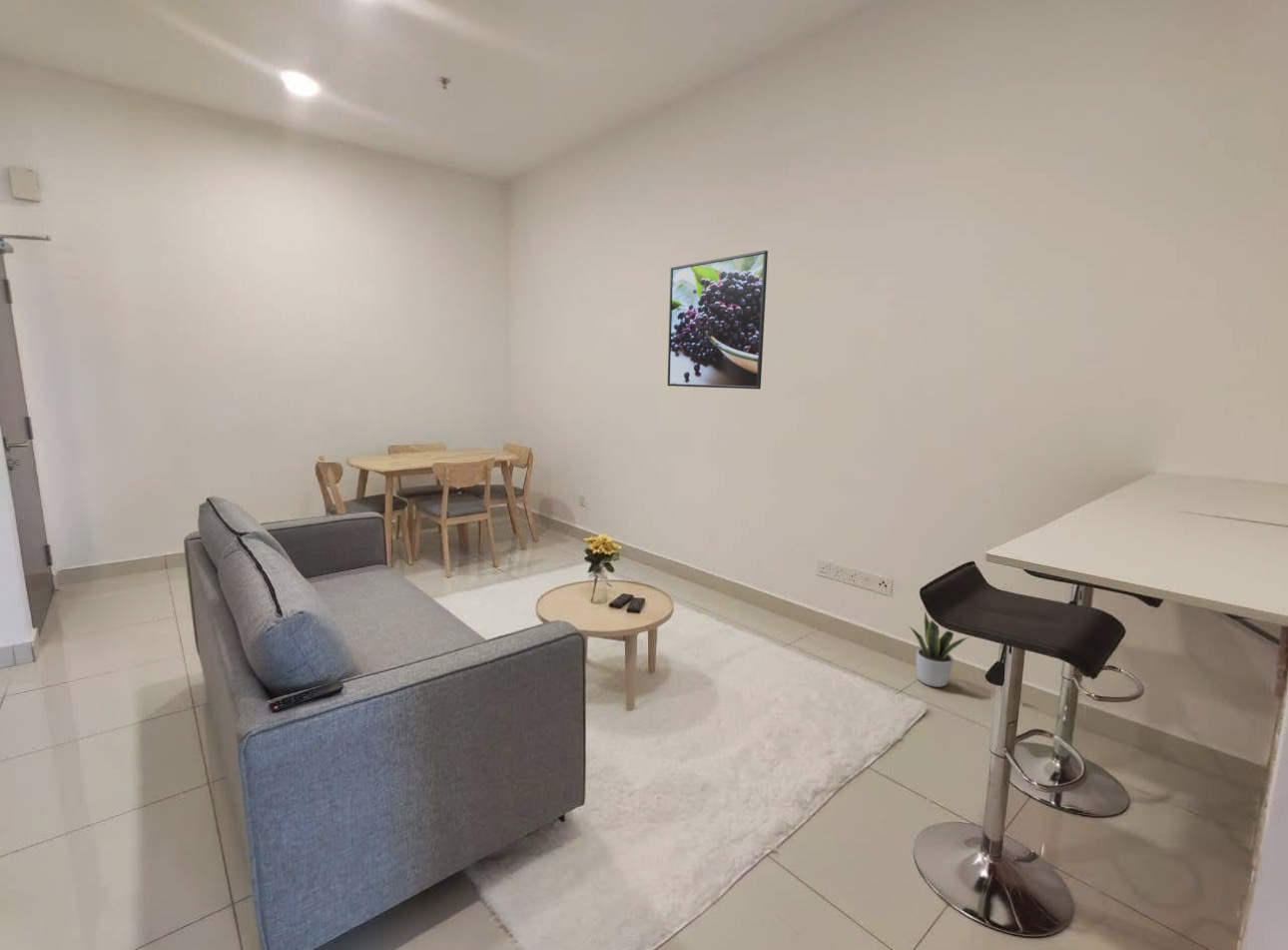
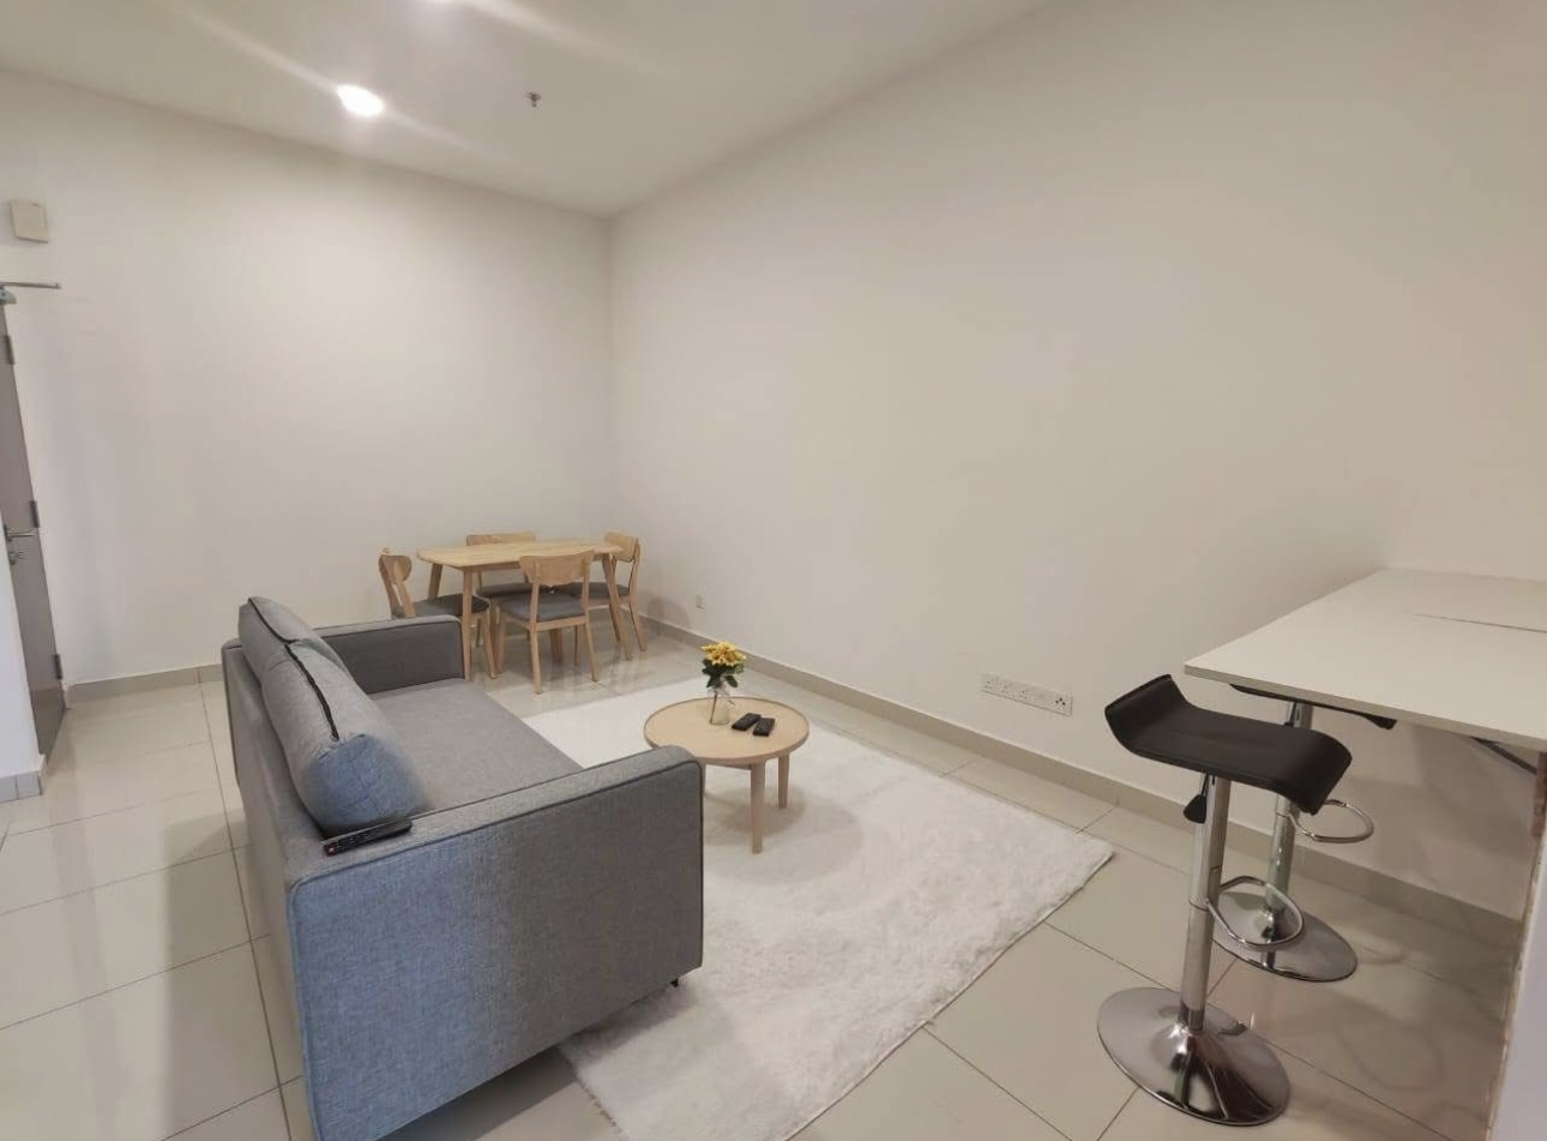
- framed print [667,250,769,390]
- potted plant [908,609,969,688]
